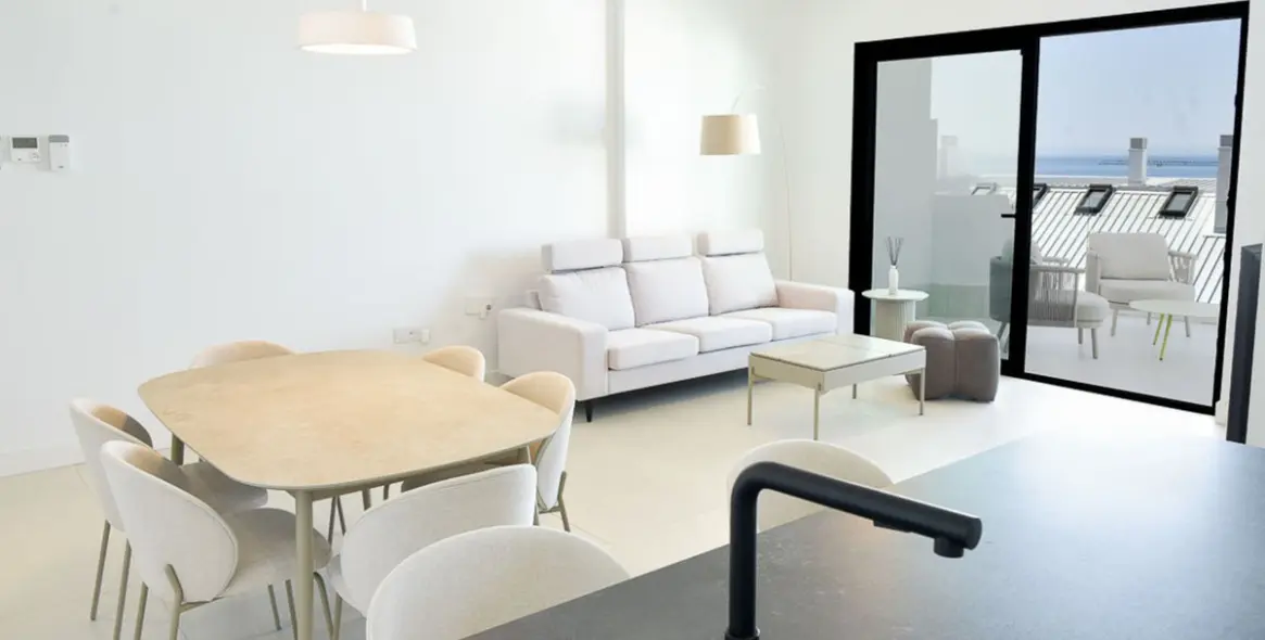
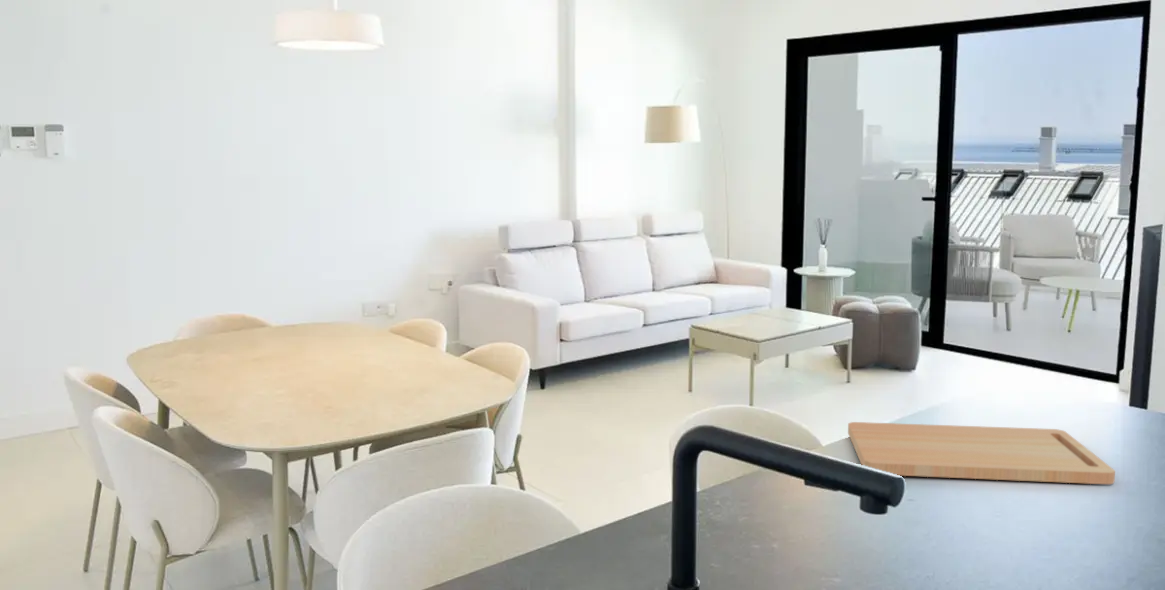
+ cutting board [847,421,1116,485]
